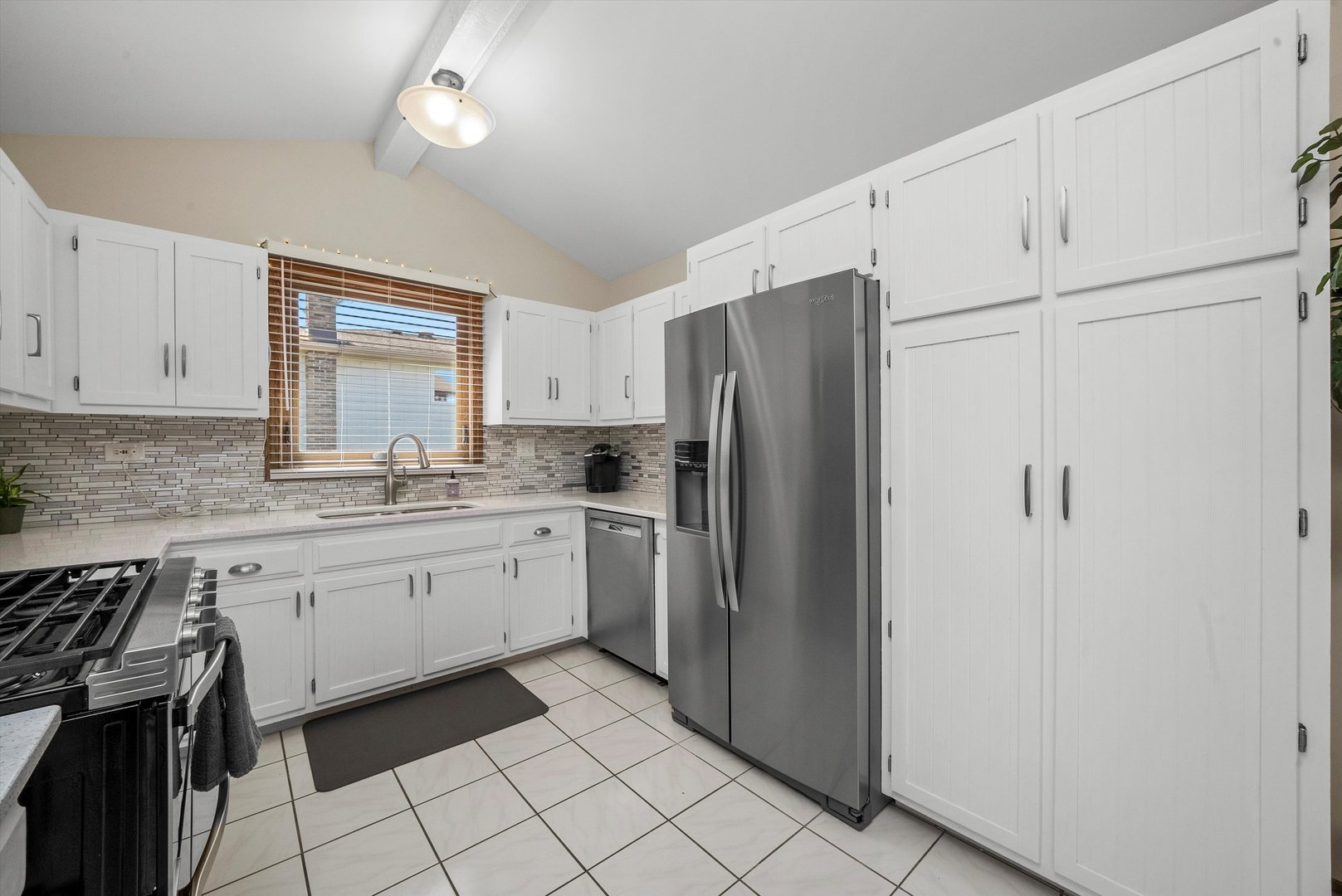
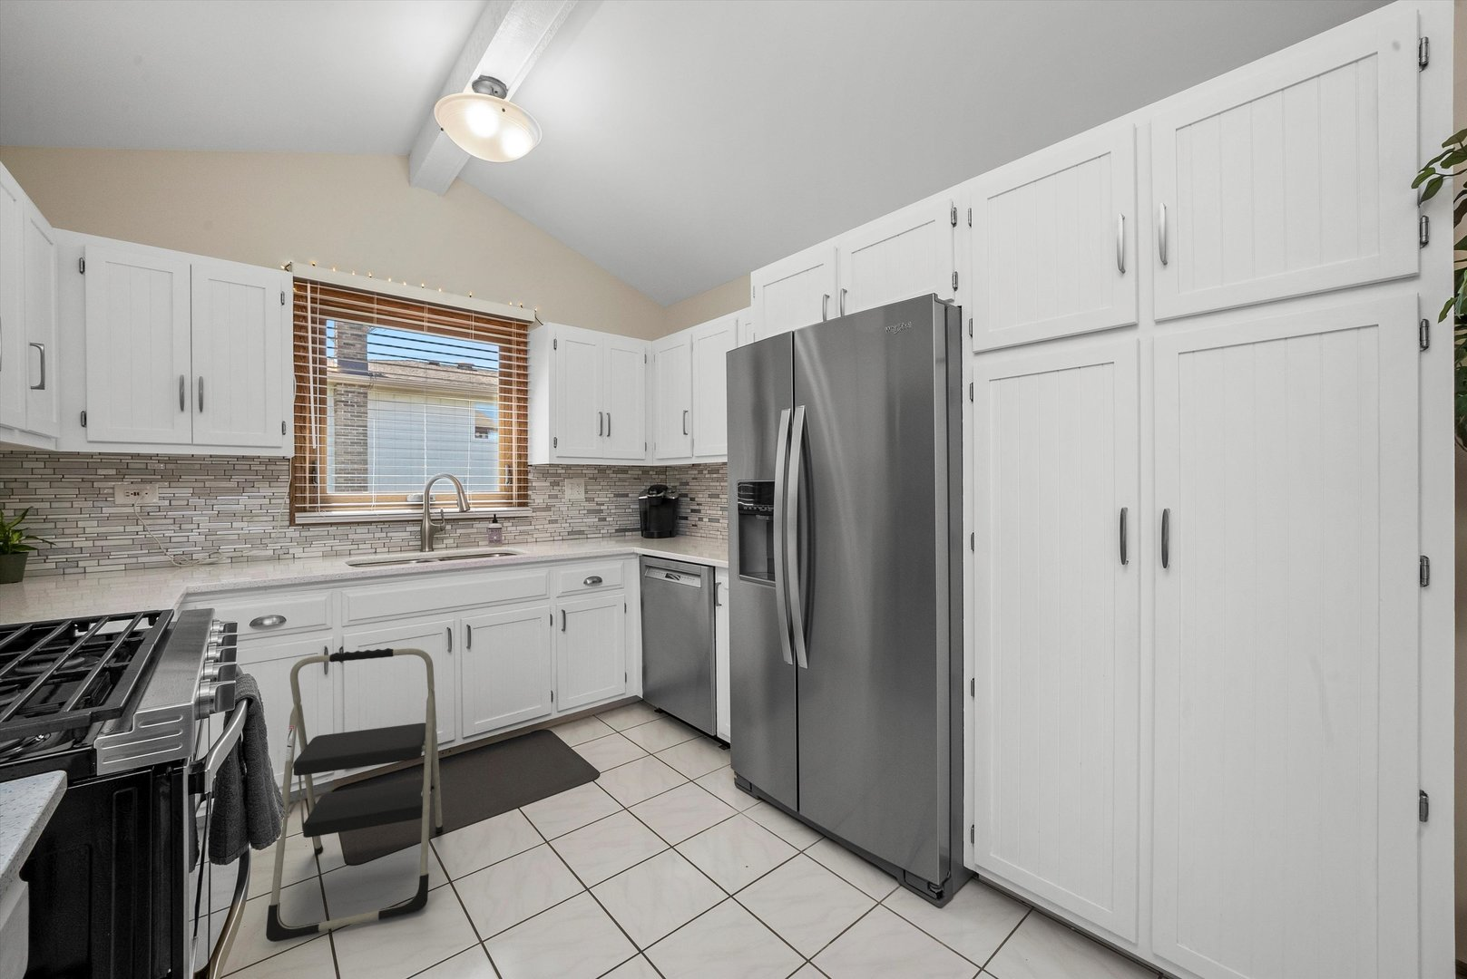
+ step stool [265,647,444,943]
